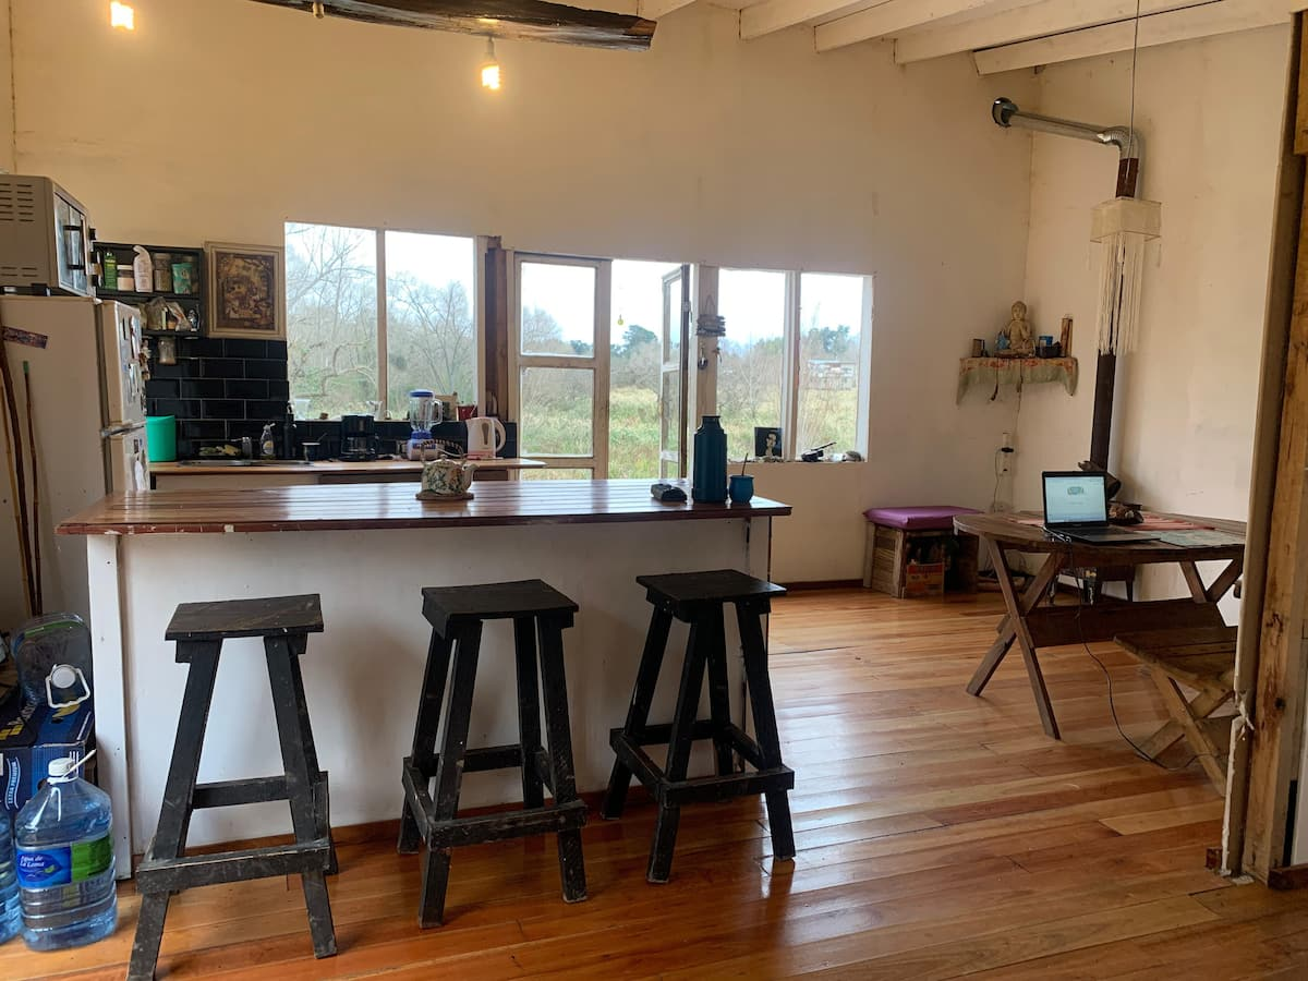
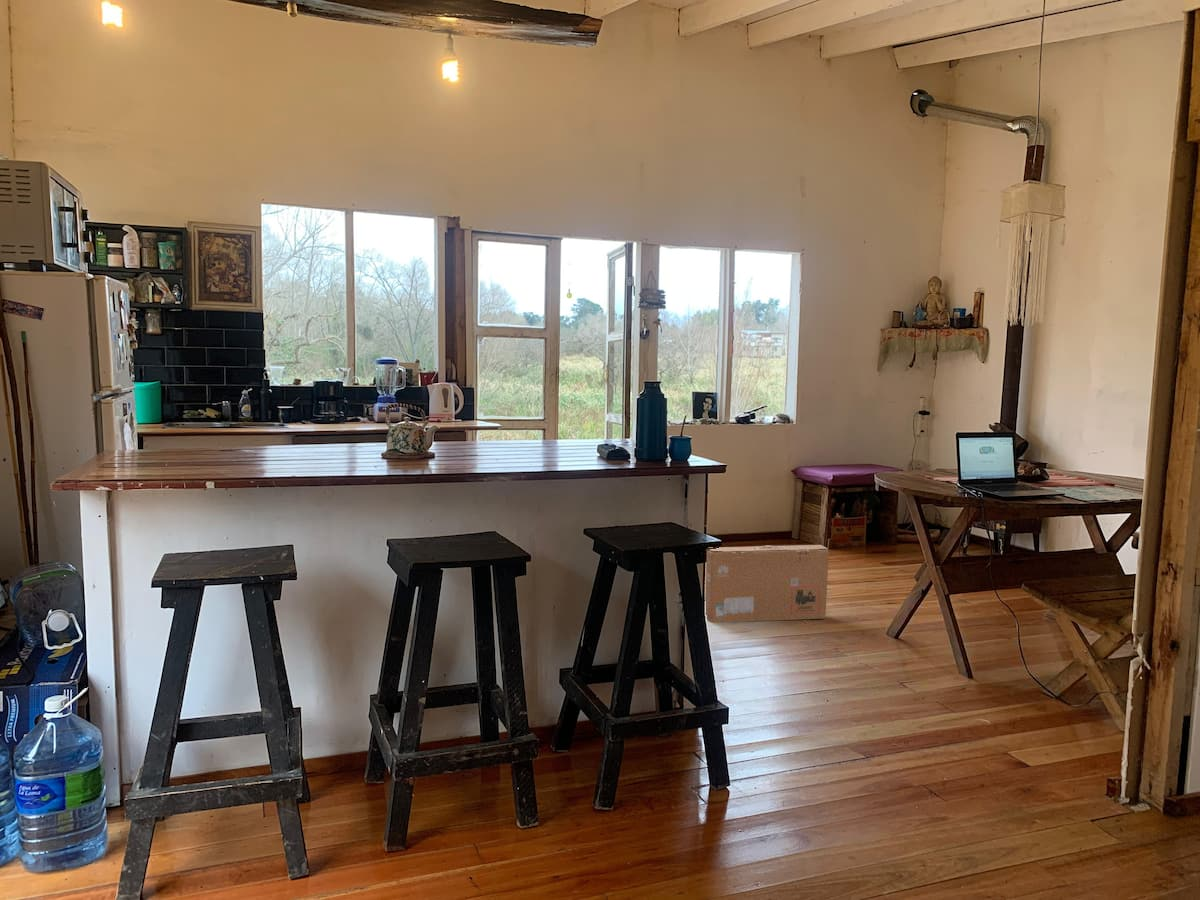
+ cardboard box [704,544,830,623]
